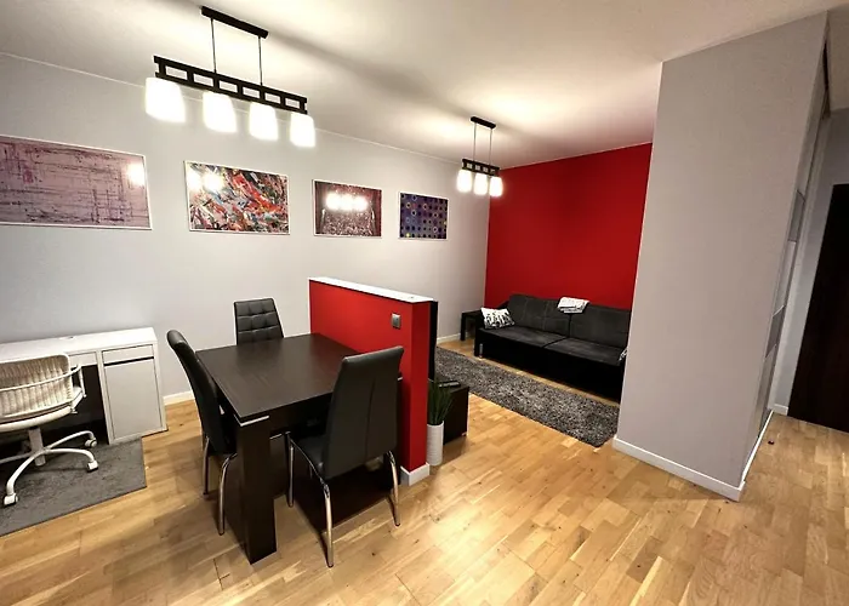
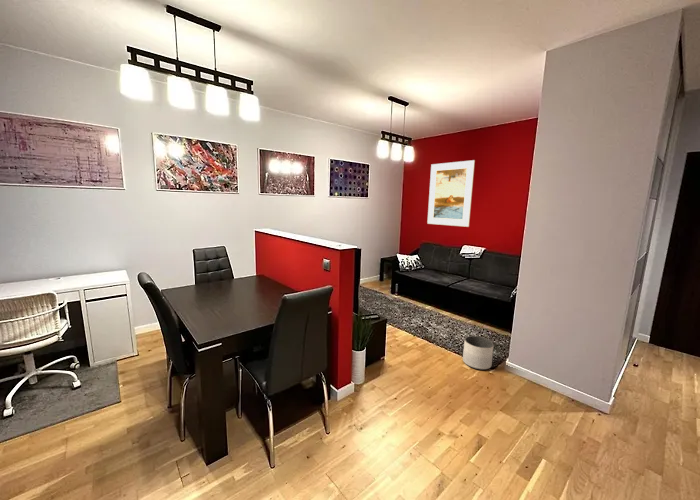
+ planter [462,335,494,371]
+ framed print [426,159,476,228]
